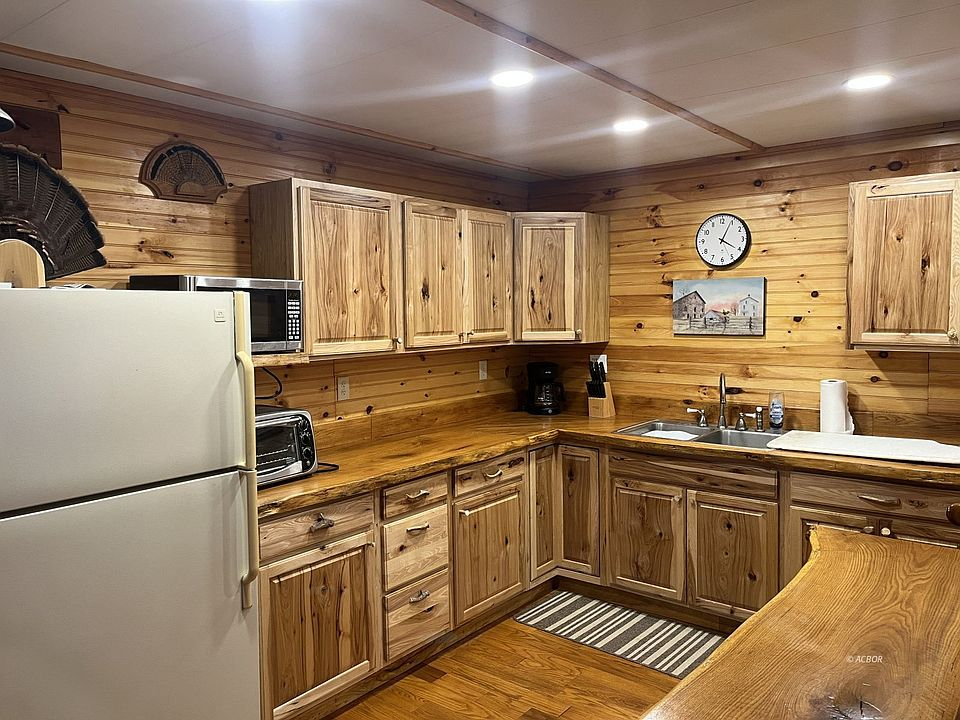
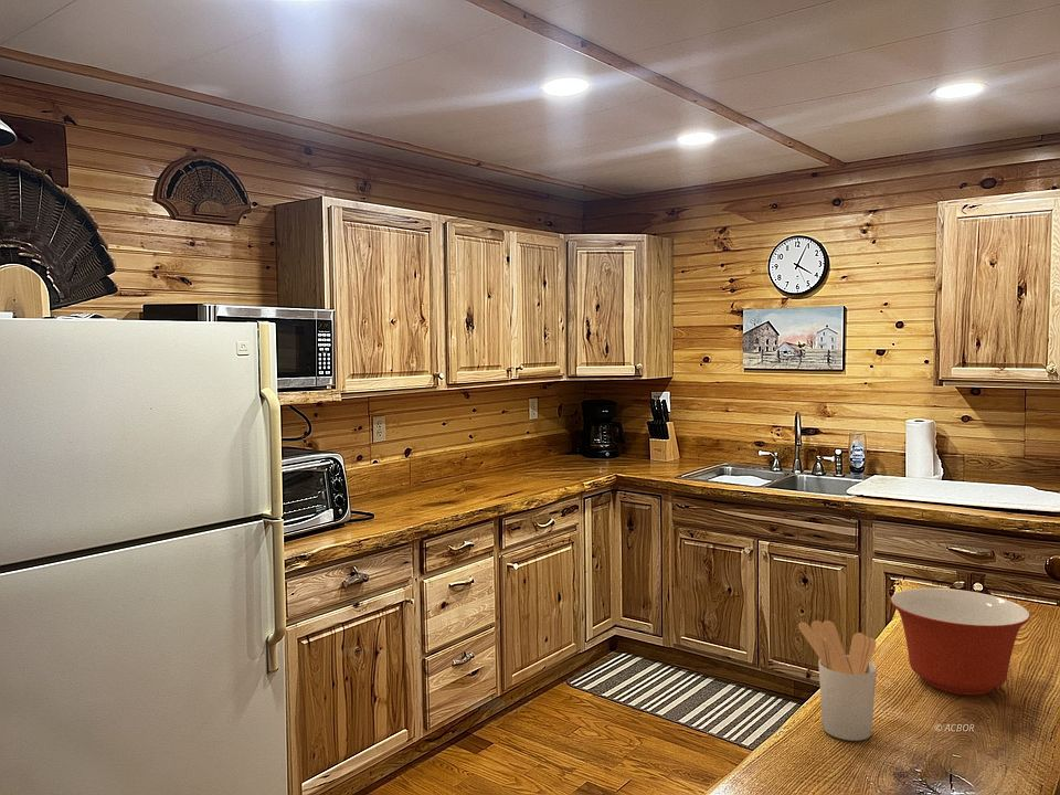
+ mixing bowl [889,587,1031,696]
+ utensil holder [797,619,878,742]
